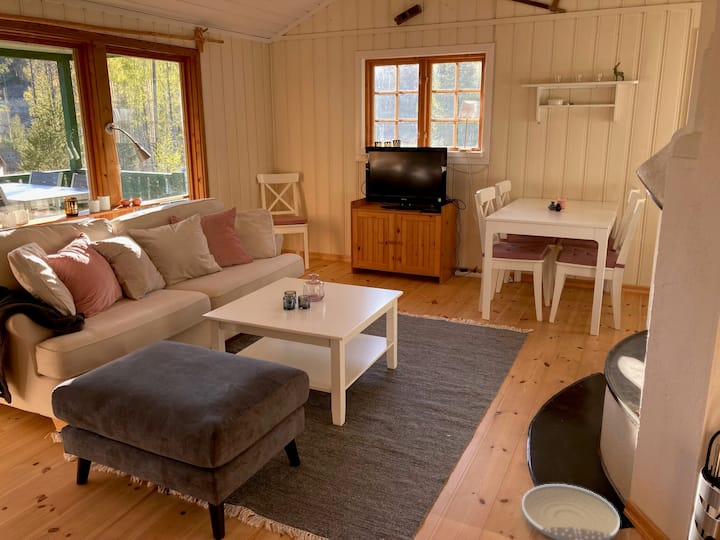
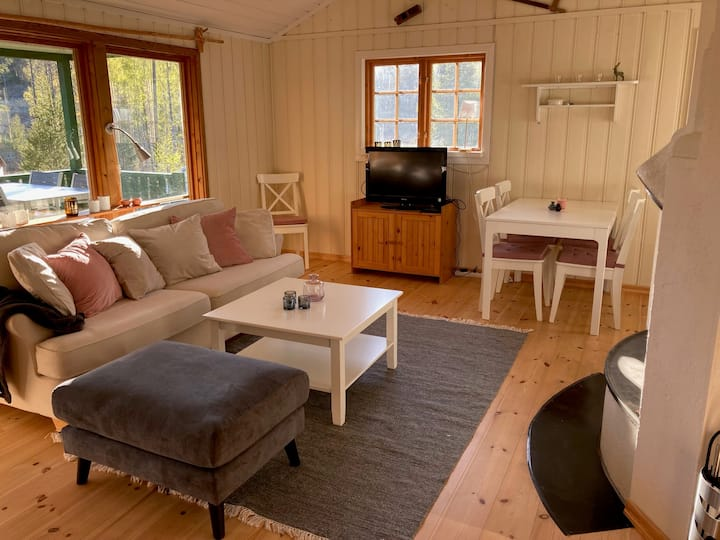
- woven basket [521,483,621,540]
